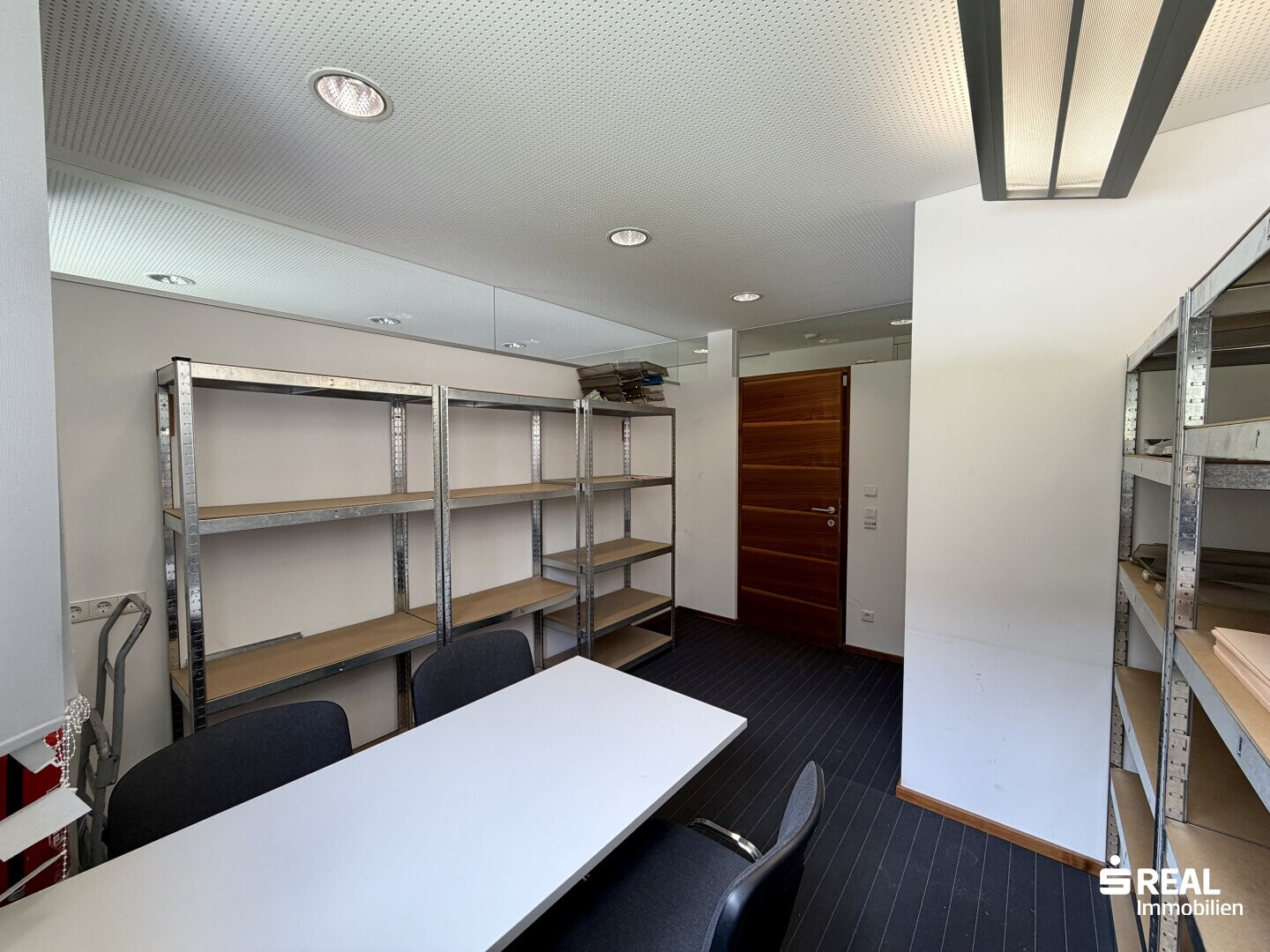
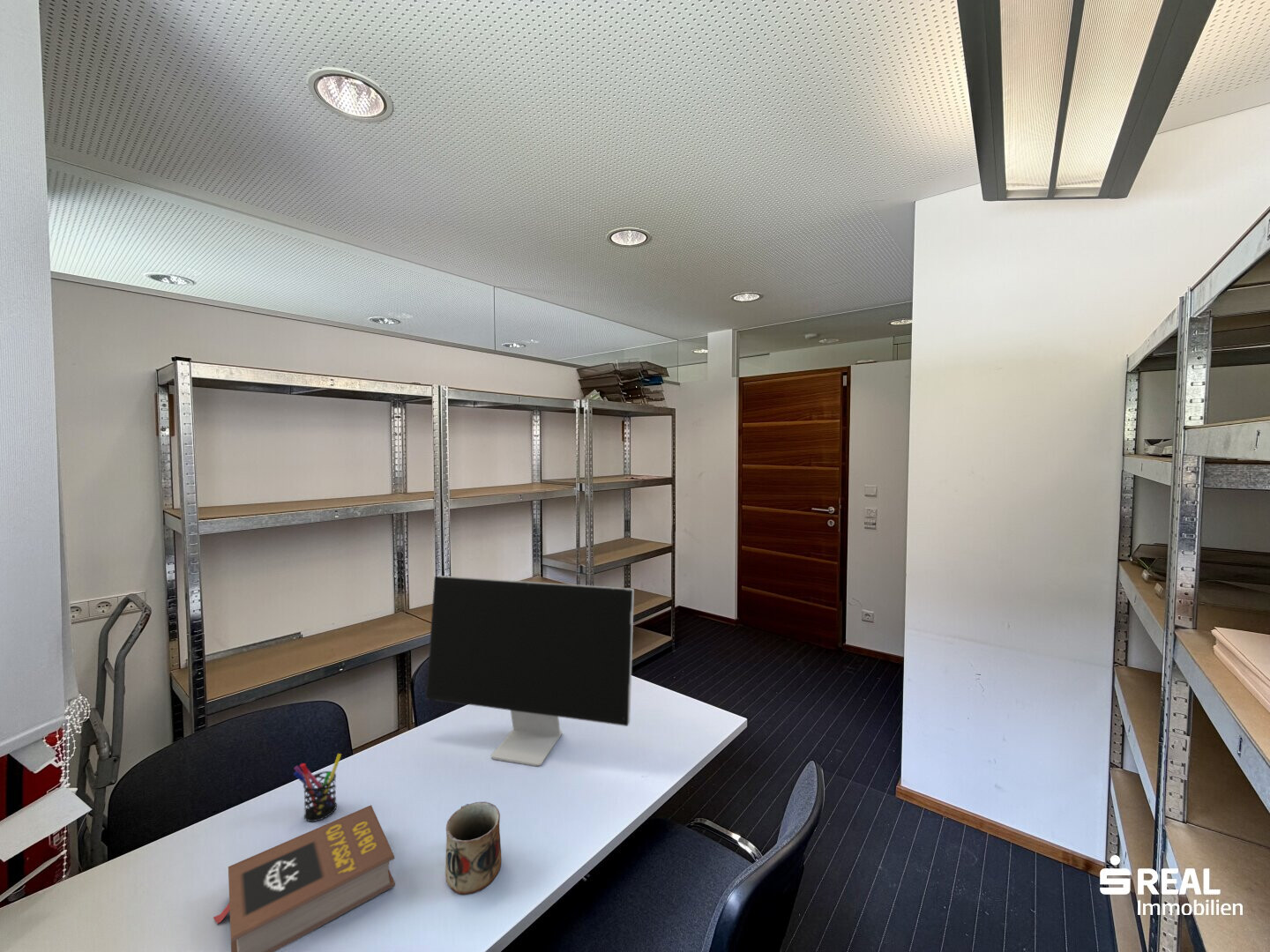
+ mug [444,801,503,896]
+ pen holder [293,753,342,822]
+ book [213,804,396,952]
+ computer monitor [425,575,635,767]
